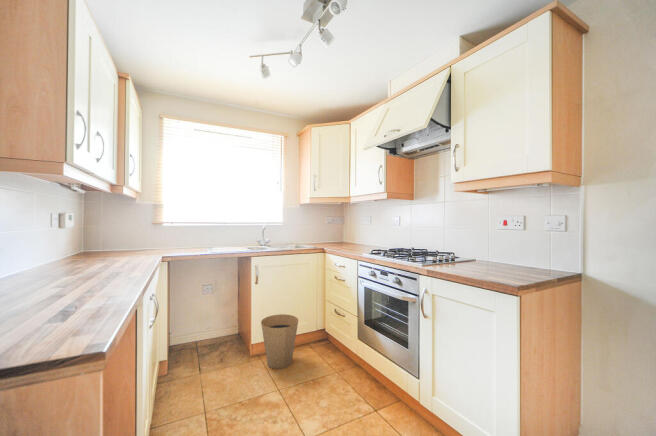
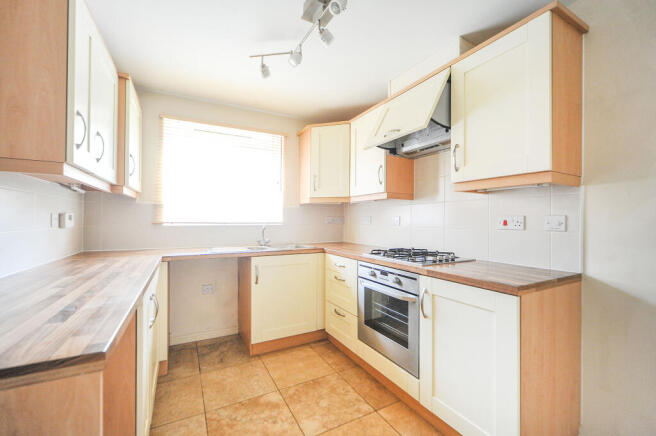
- trash can [260,313,299,370]
